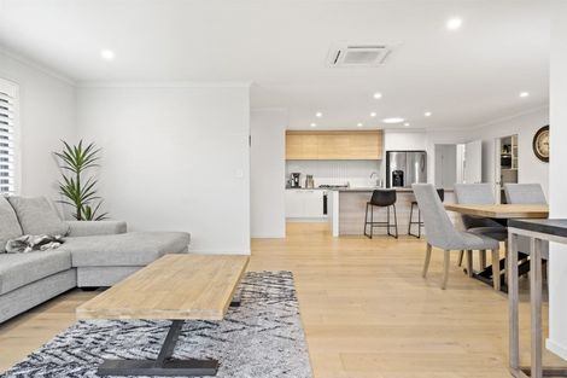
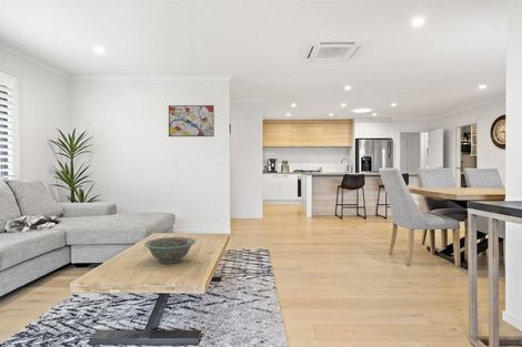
+ wall art [168,104,215,137]
+ decorative bowl [143,236,197,265]
